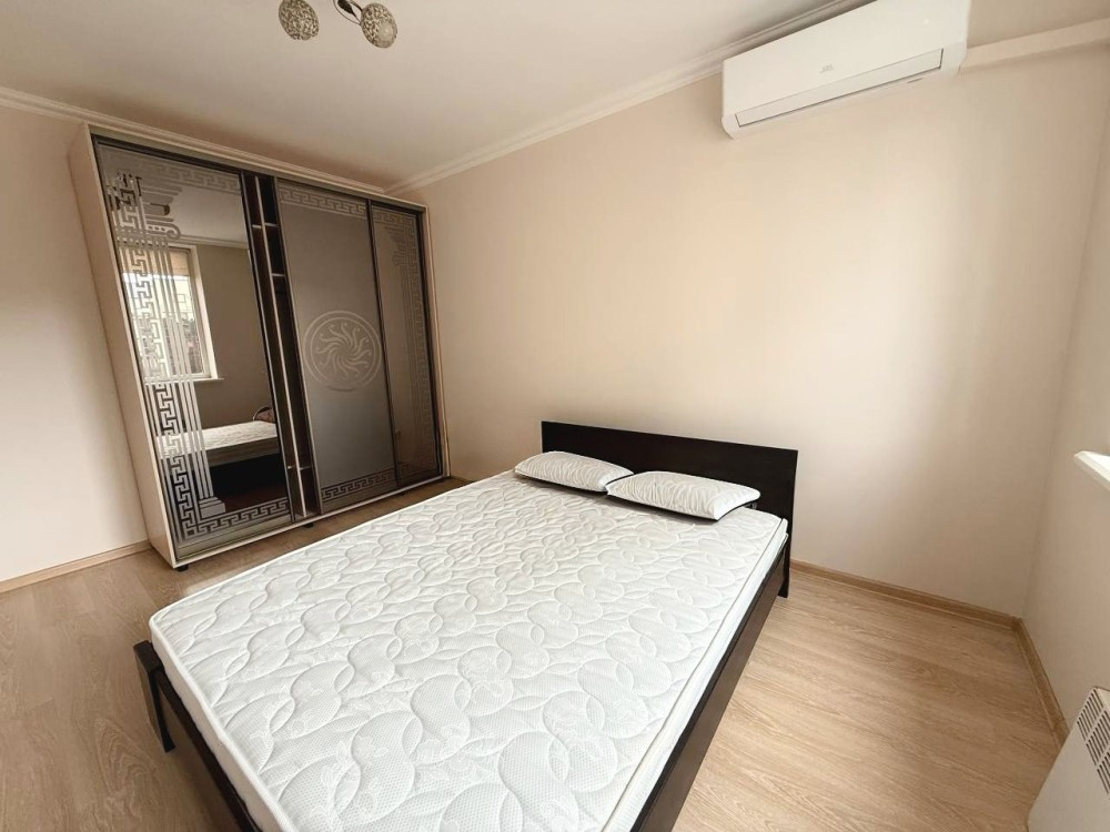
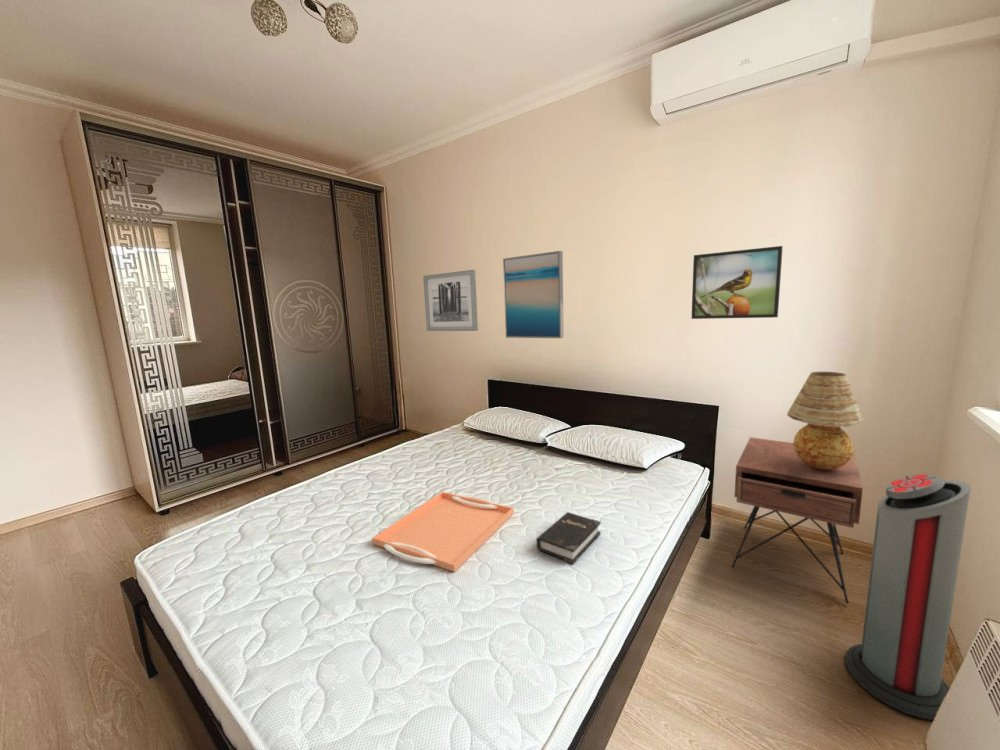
+ wall art [502,250,565,339]
+ serving tray [371,491,515,573]
+ nightstand [731,436,864,605]
+ hardback book [536,511,602,565]
+ table lamp [786,371,866,470]
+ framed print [690,245,784,320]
+ wall art [422,269,479,332]
+ air purifier [845,473,972,721]
